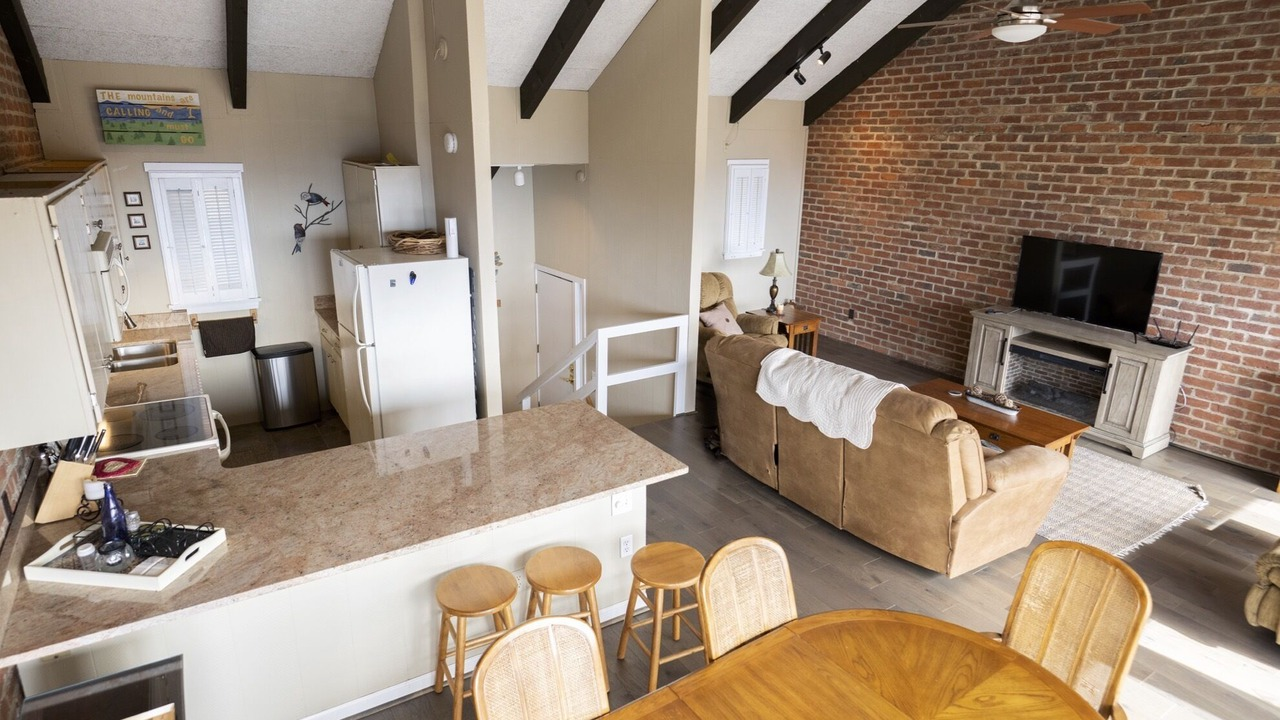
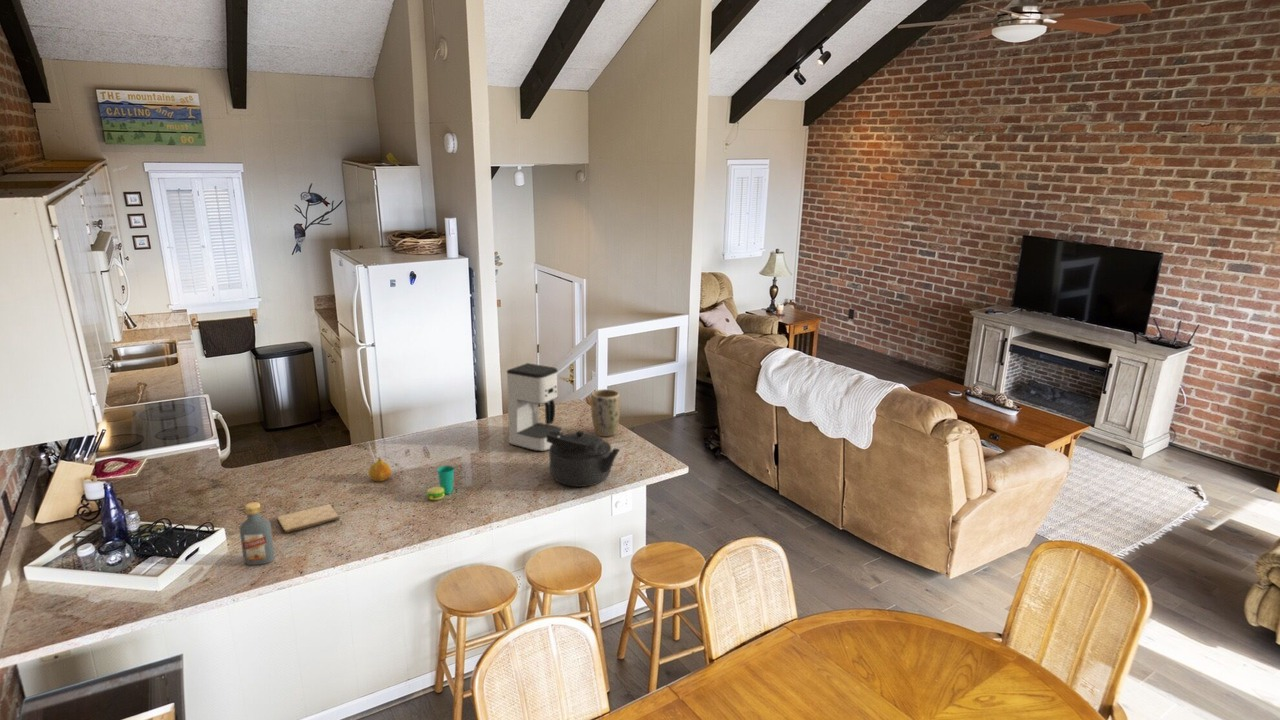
+ cup [426,465,455,501]
+ coffee maker [506,362,563,452]
+ fruit [367,456,392,482]
+ vodka [239,501,275,566]
+ kettle [547,430,621,488]
+ plant pot [590,388,621,437]
+ cutting board [276,503,340,534]
